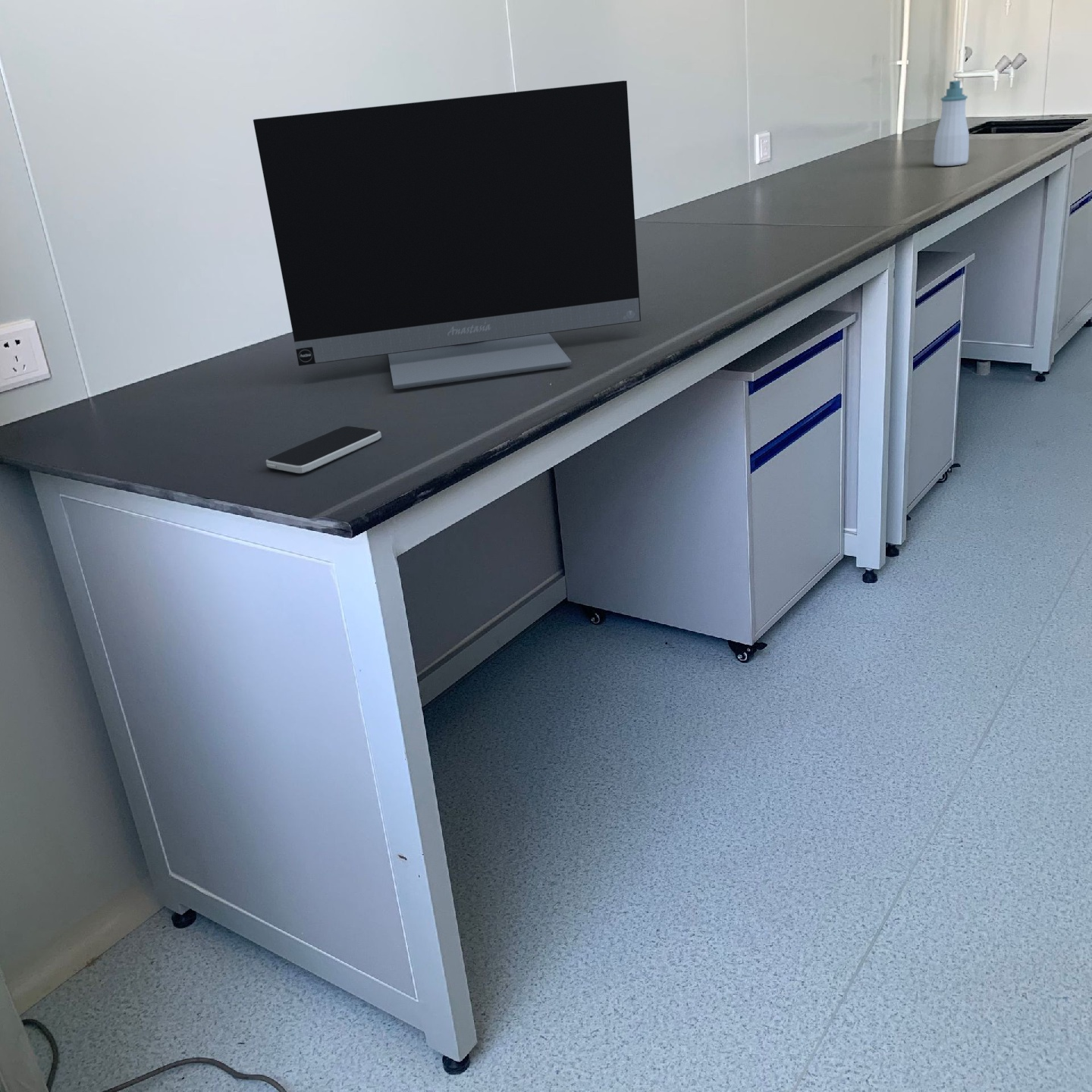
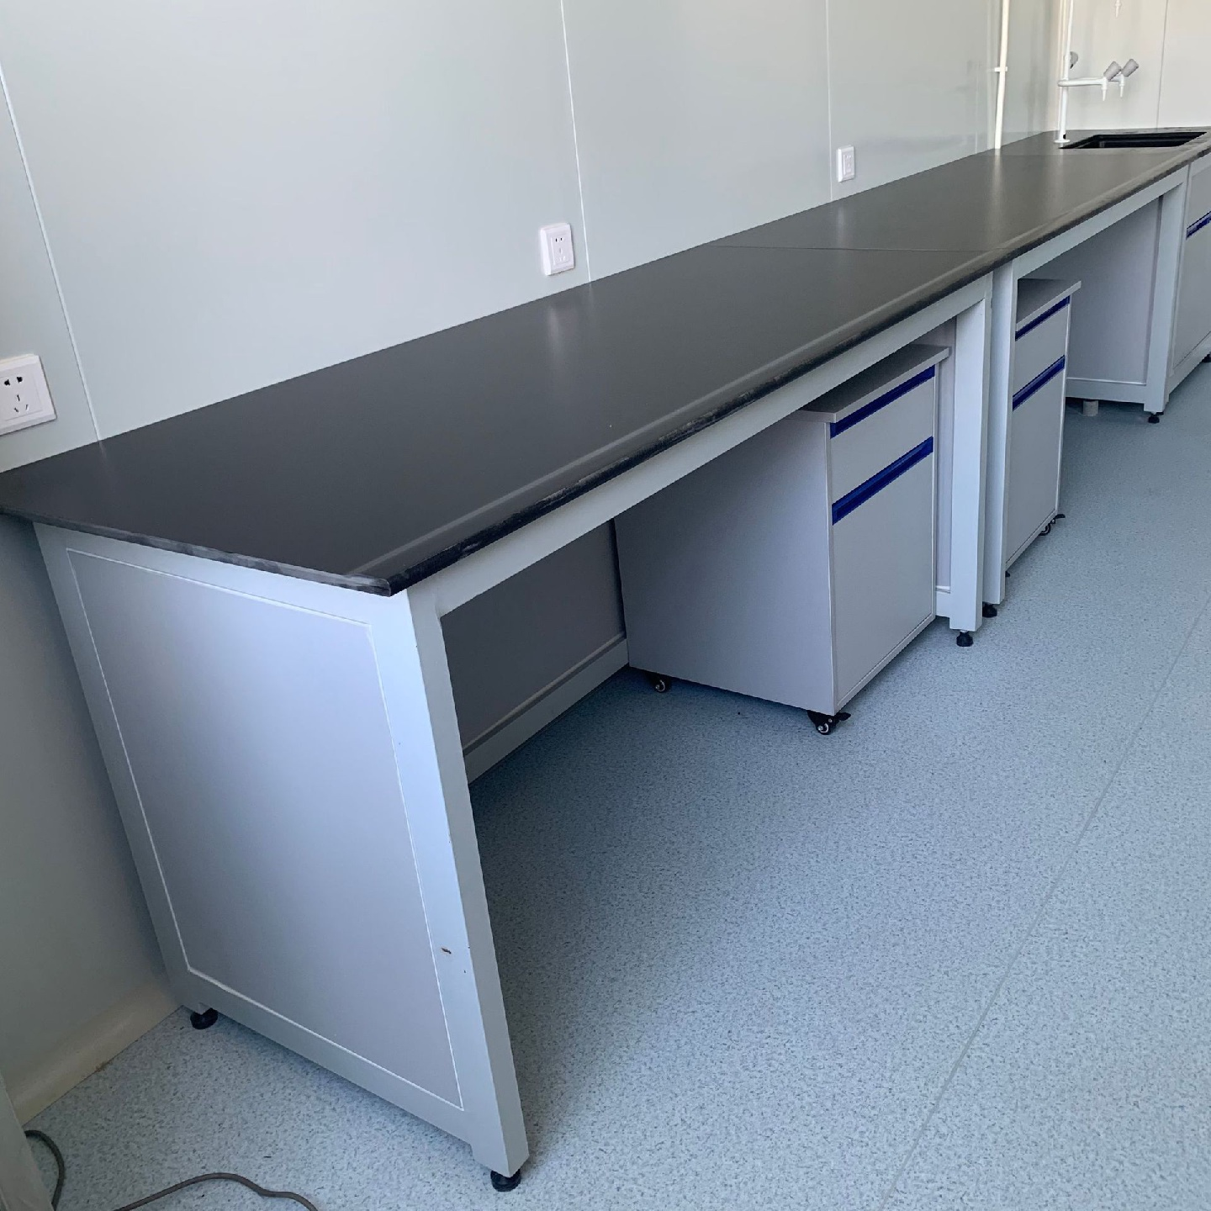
- monitor [253,80,642,390]
- soap bottle [933,80,970,167]
- smartphone [265,425,382,474]
